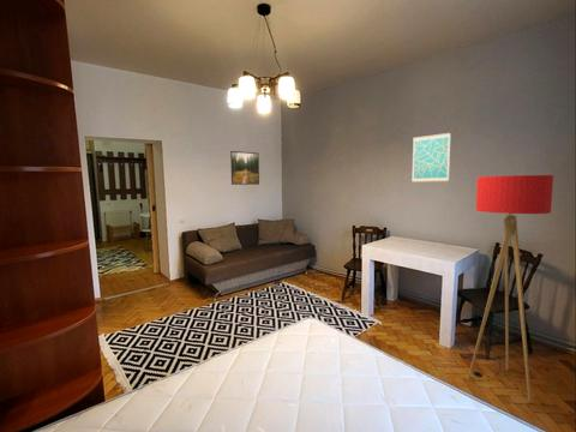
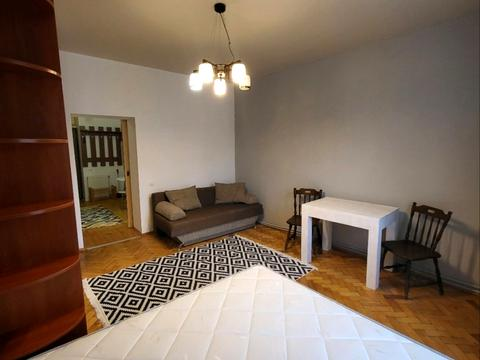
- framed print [229,150,260,186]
- floor lamp [467,174,554,403]
- wall art [410,132,451,184]
